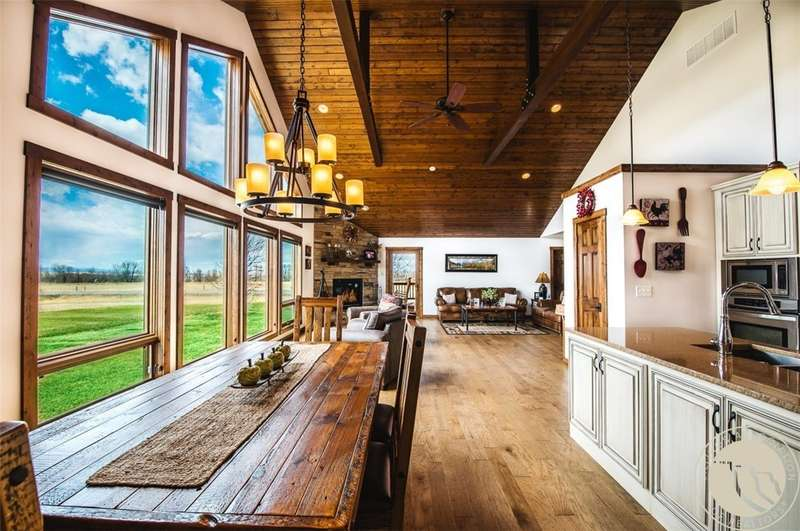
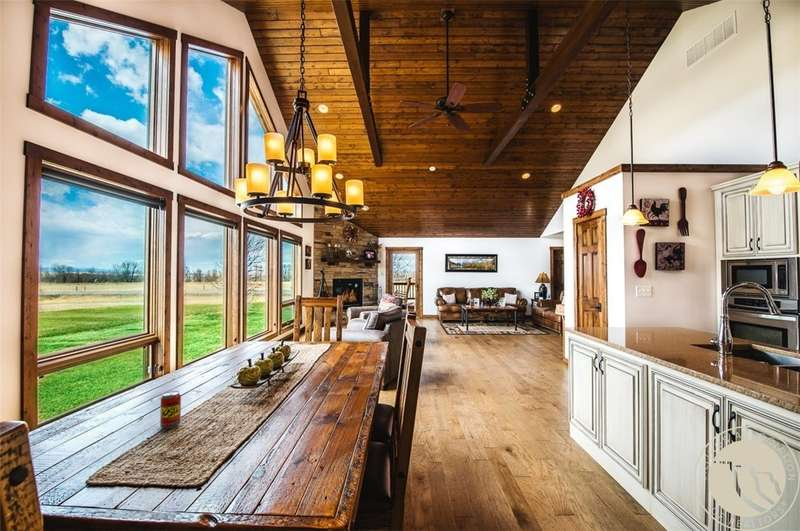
+ beverage can [159,390,182,429]
